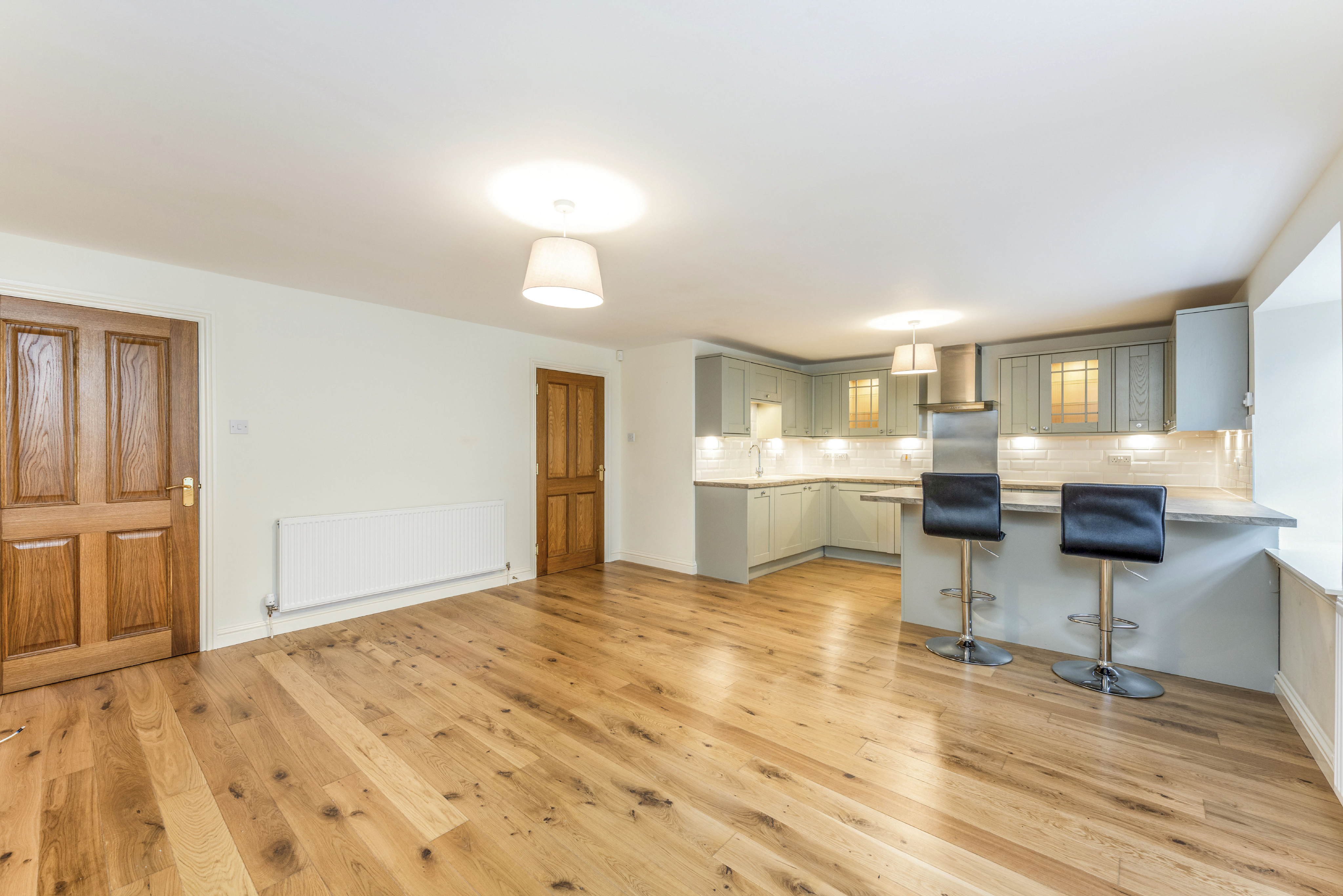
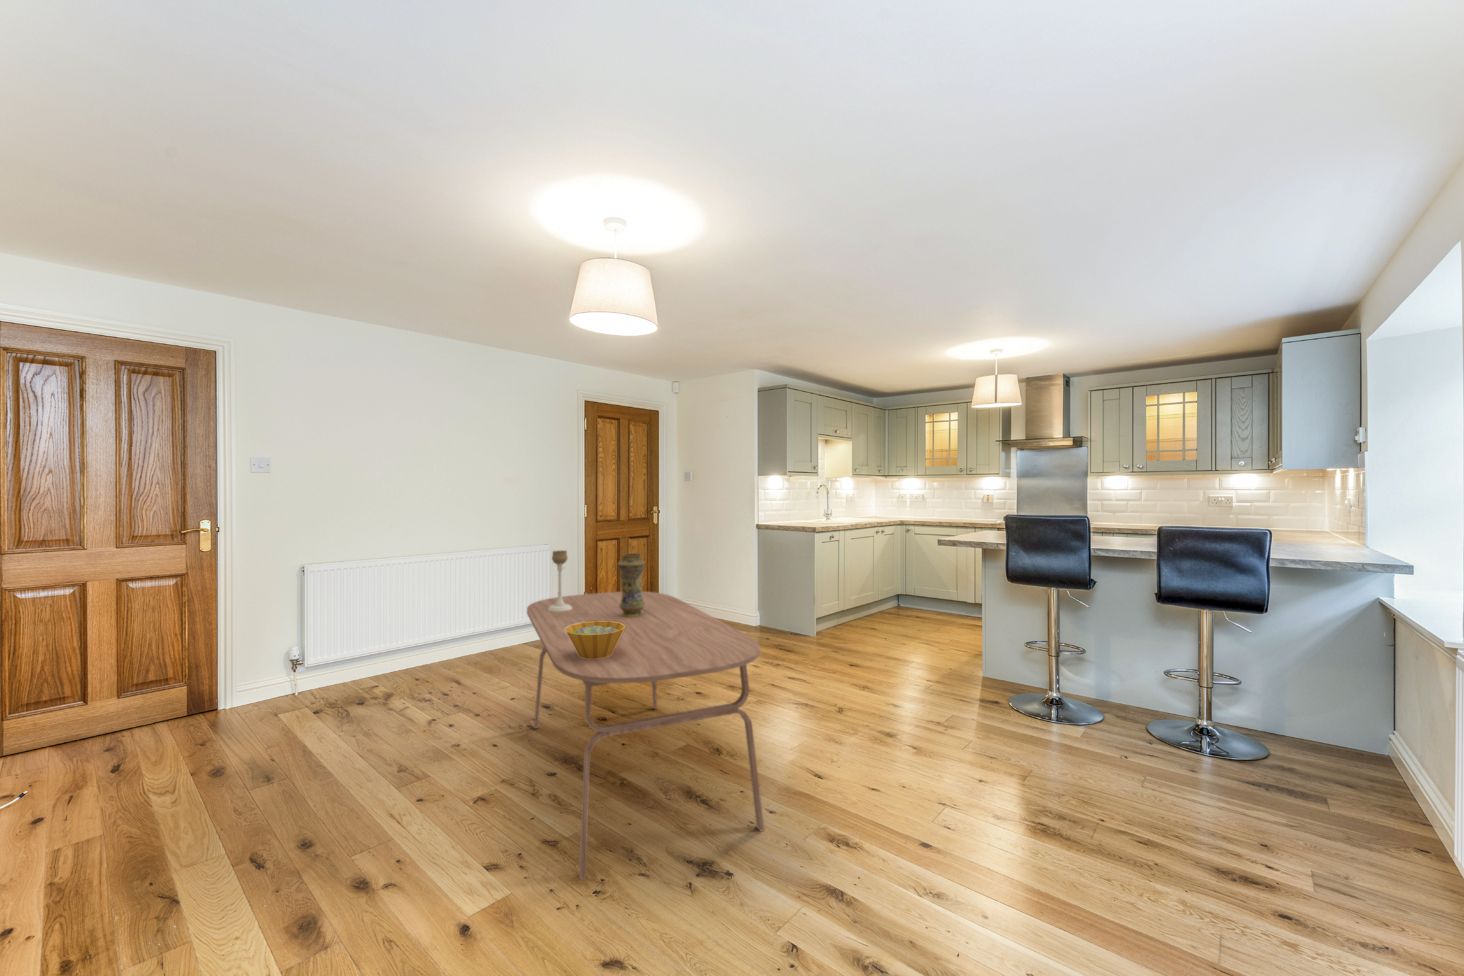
+ dining table [527,591,765,880]
+ bowl [565,621,626,659]
+ candle holder [547,550,572,611]
+ vase [618,553,645,618]
